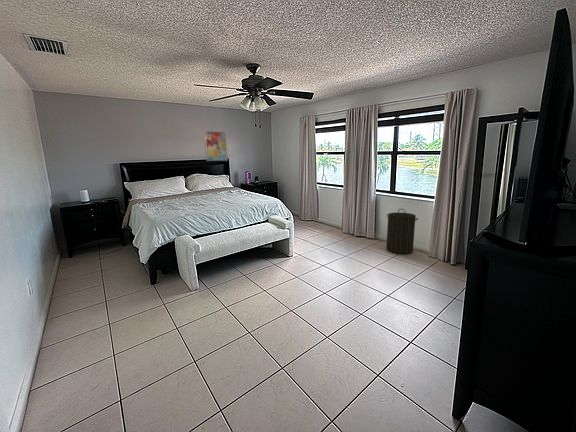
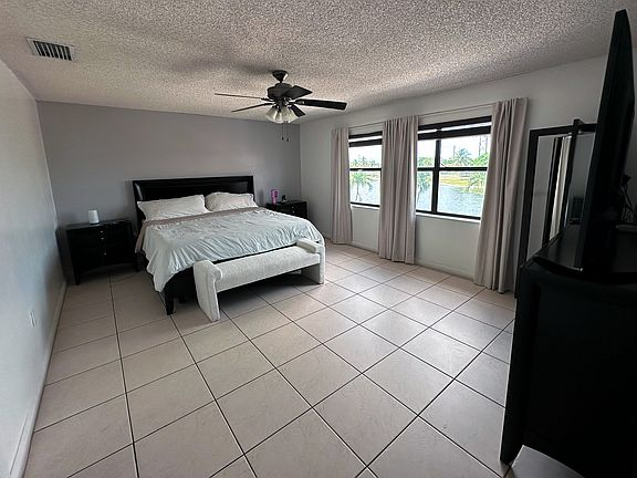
- laundry hamper [385,208,419,255]
- wall art [203,130,229,162]
